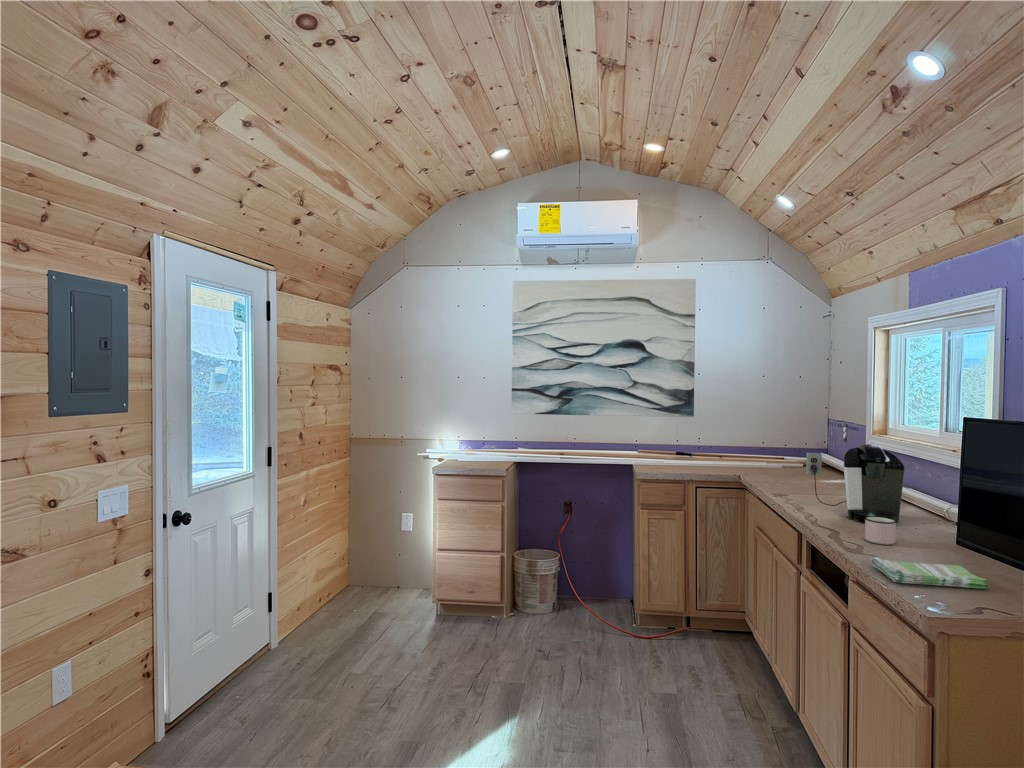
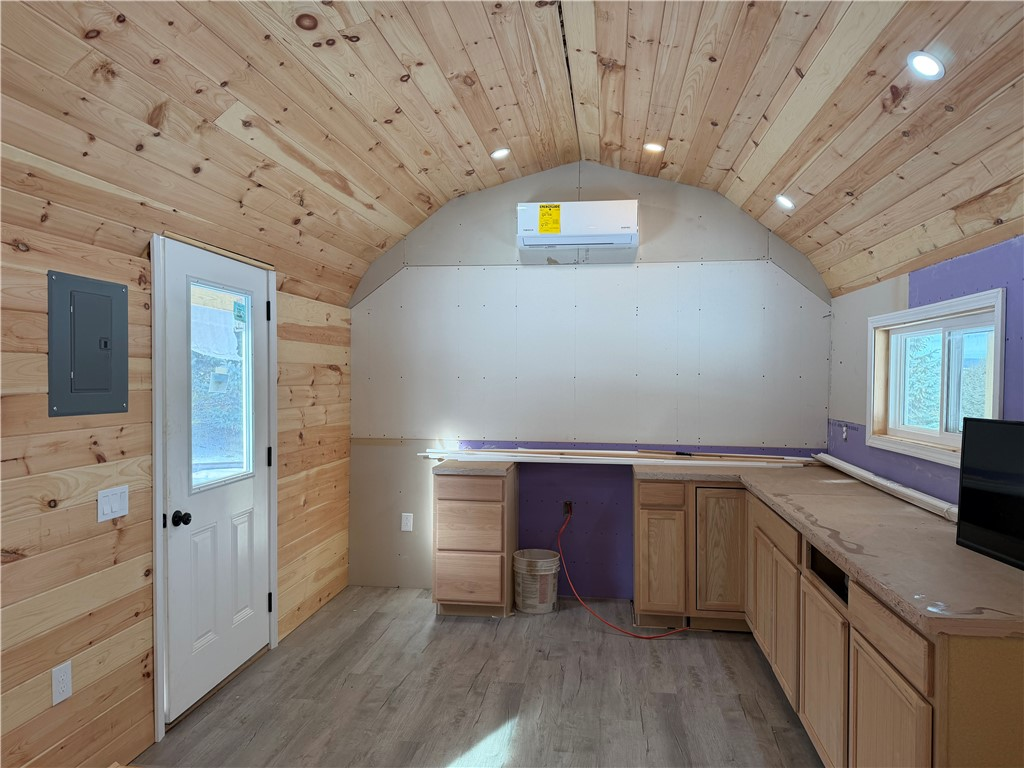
- dish towel [870,556,990,589]
- coffee maker [805,443,906,524]
- wall art [511,278,697,418]
- mug [864,516,897,546]
